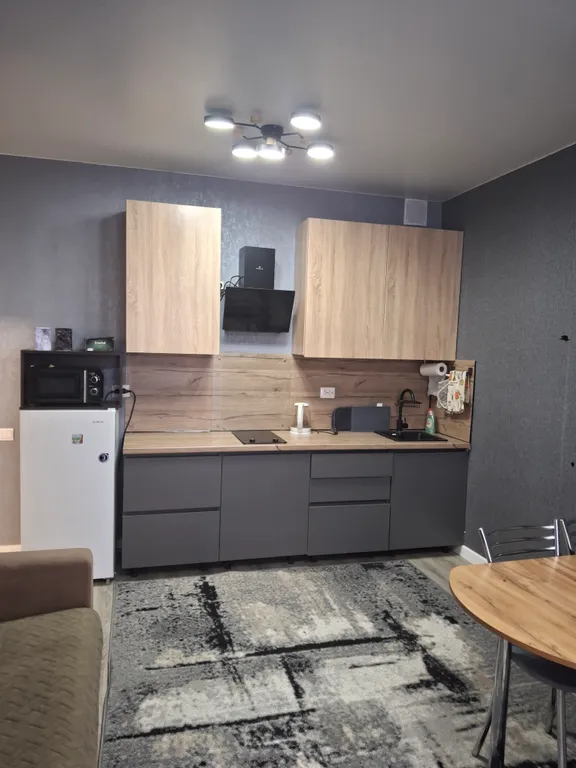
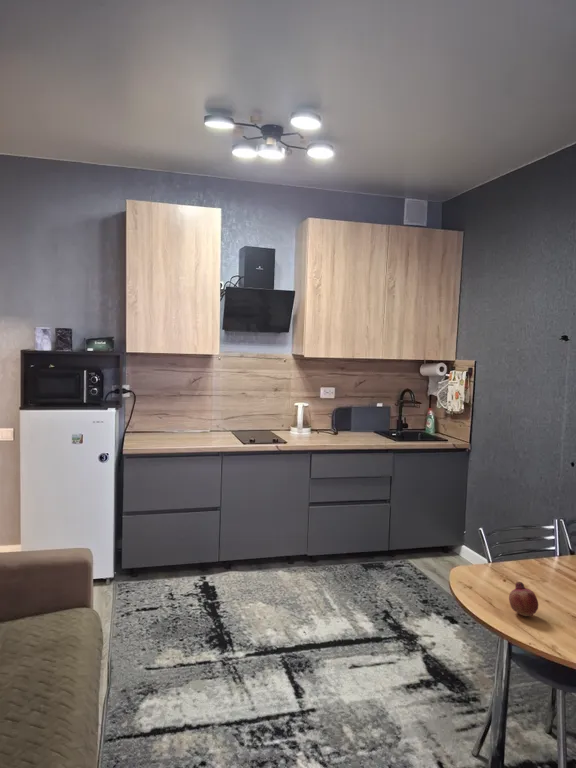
+ fruit [508,581,539,618]
